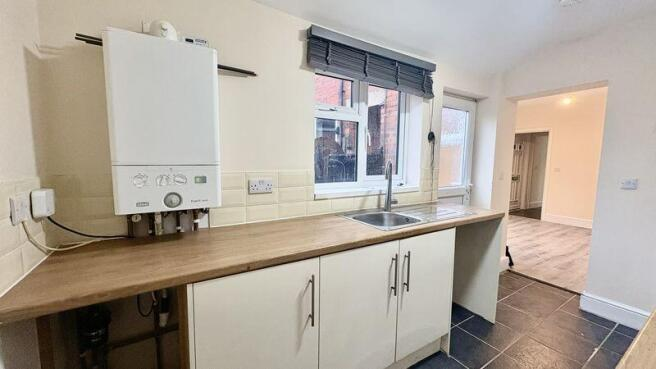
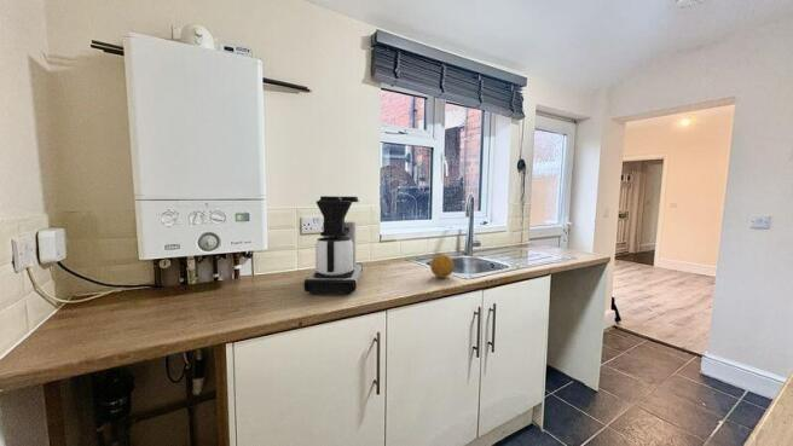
+ coffee maker [302,195,364,295]
+ fruit [429,253,455,279]
